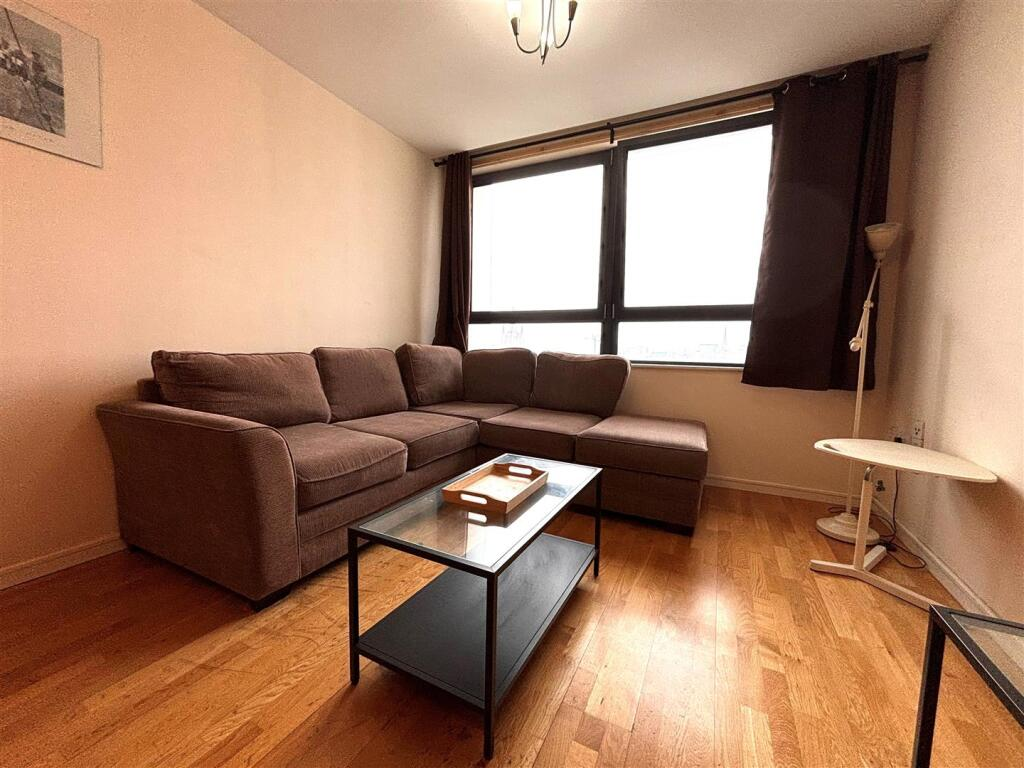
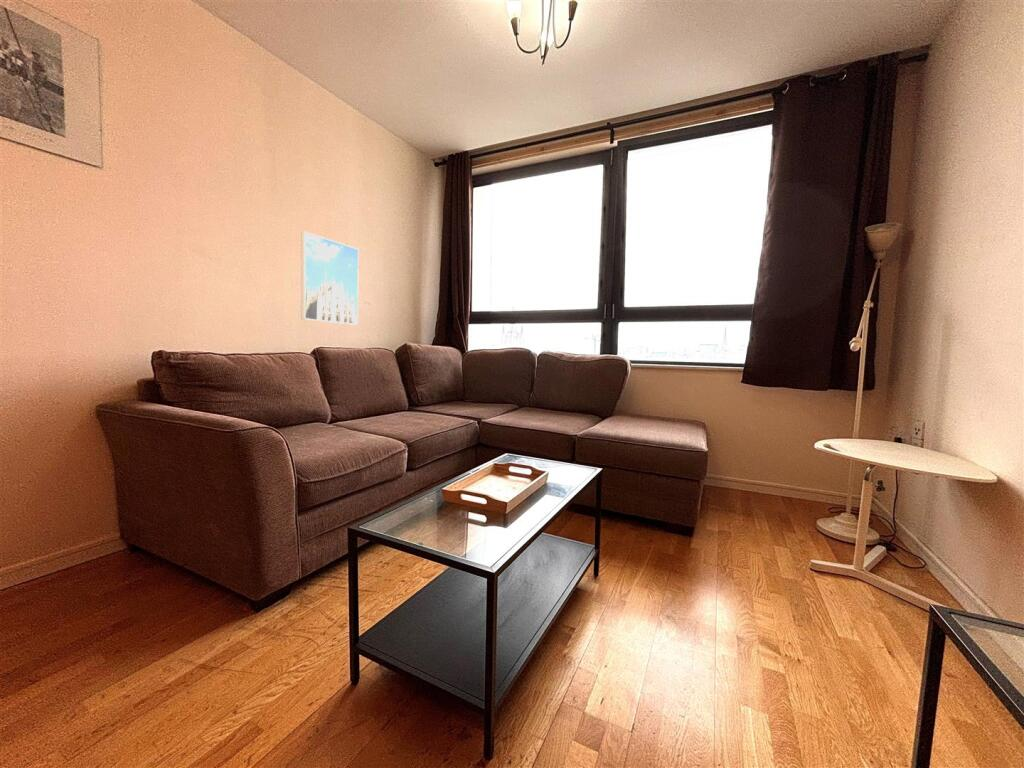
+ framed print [300,231,360,326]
